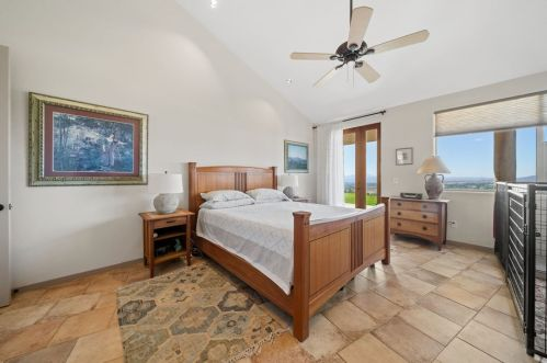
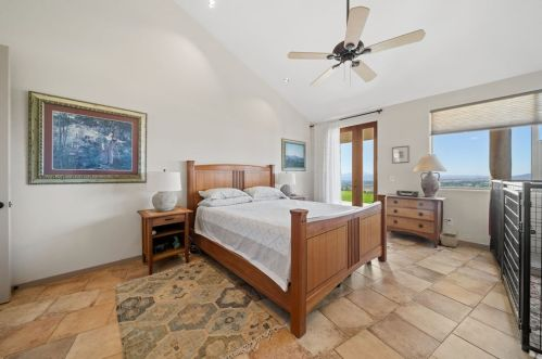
+ basket [439,226,459,248]
